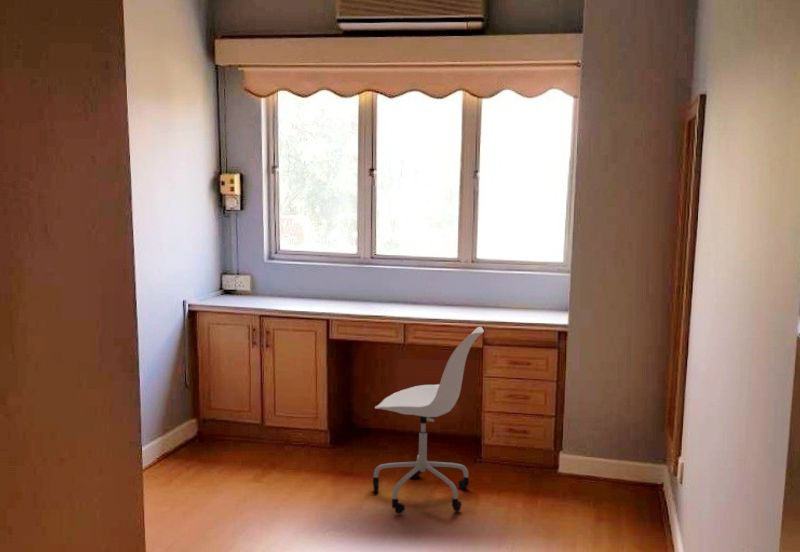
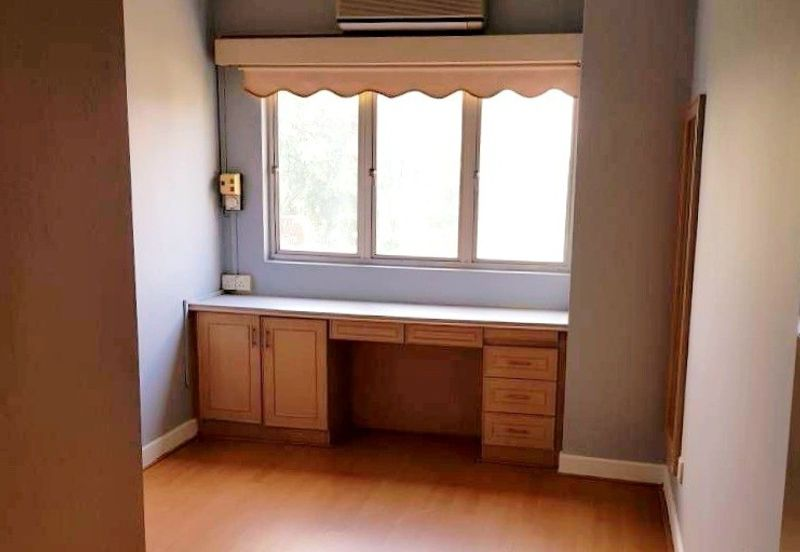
- office chair [372,326,485,515]
